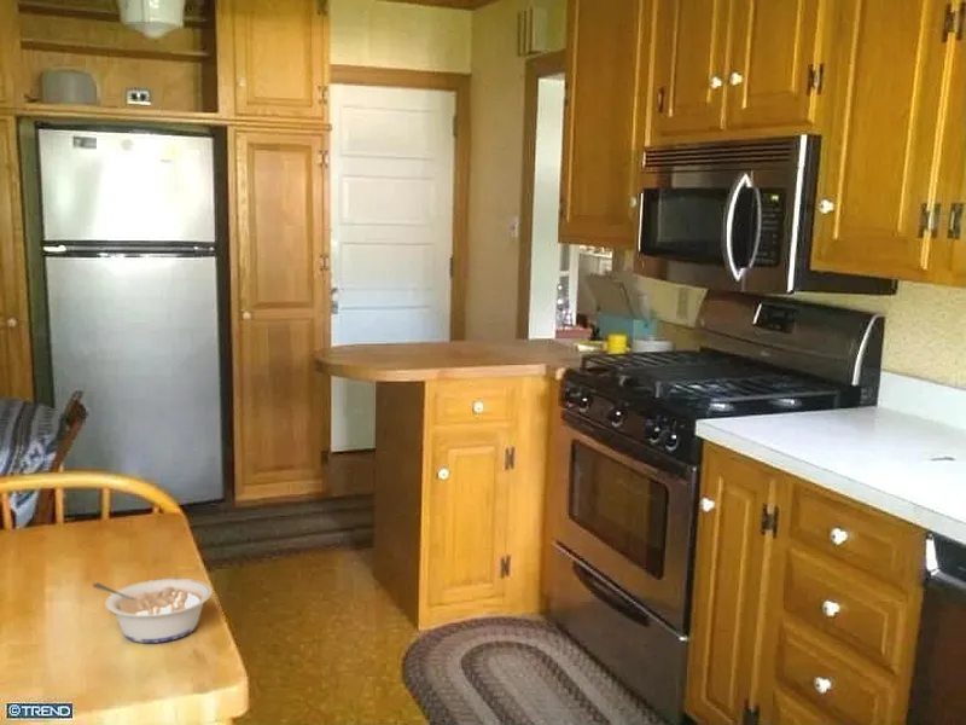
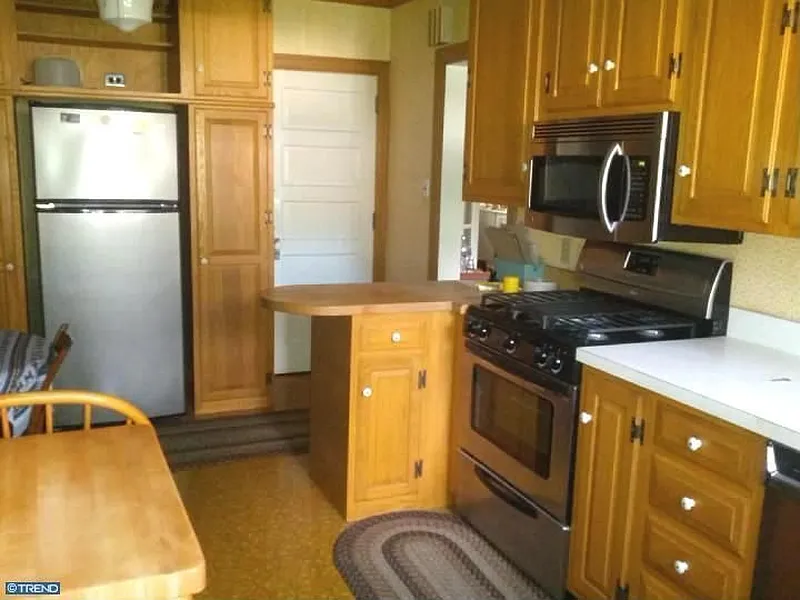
- legume [92,578,214,644]
